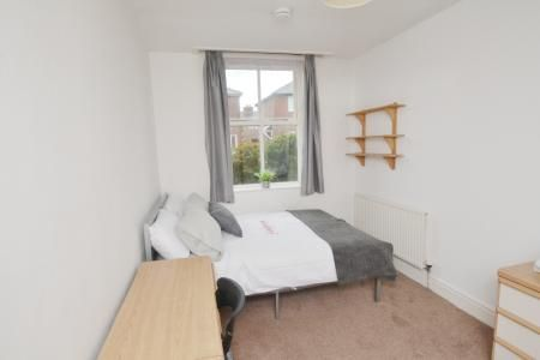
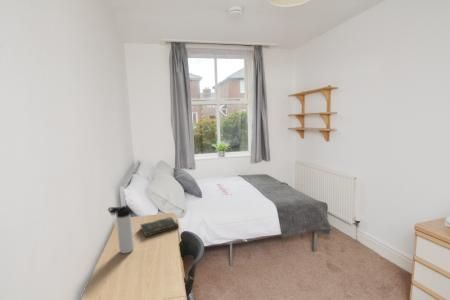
+ bible [139,216,180,238]
+ thermos bottle [107,205,135,255]
